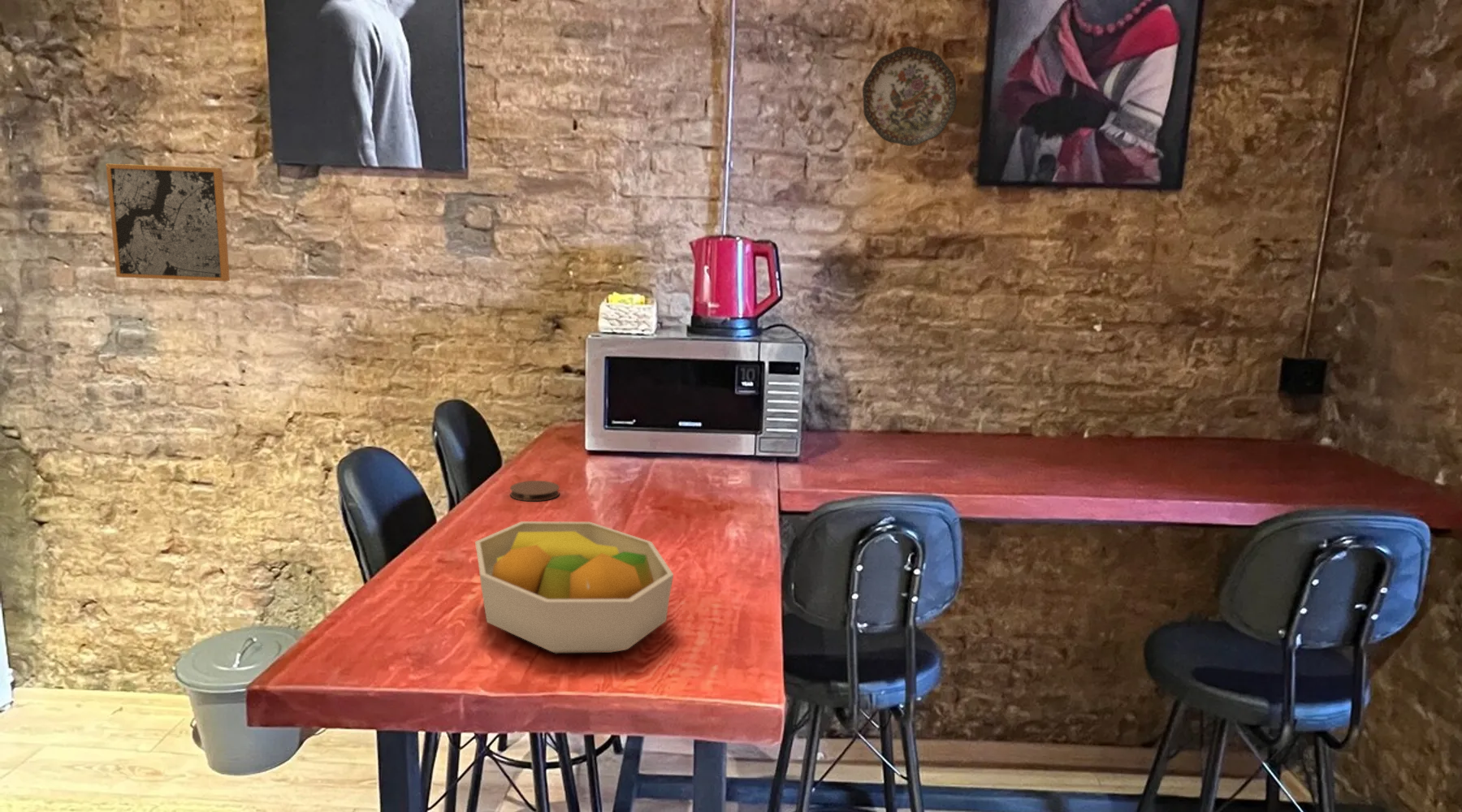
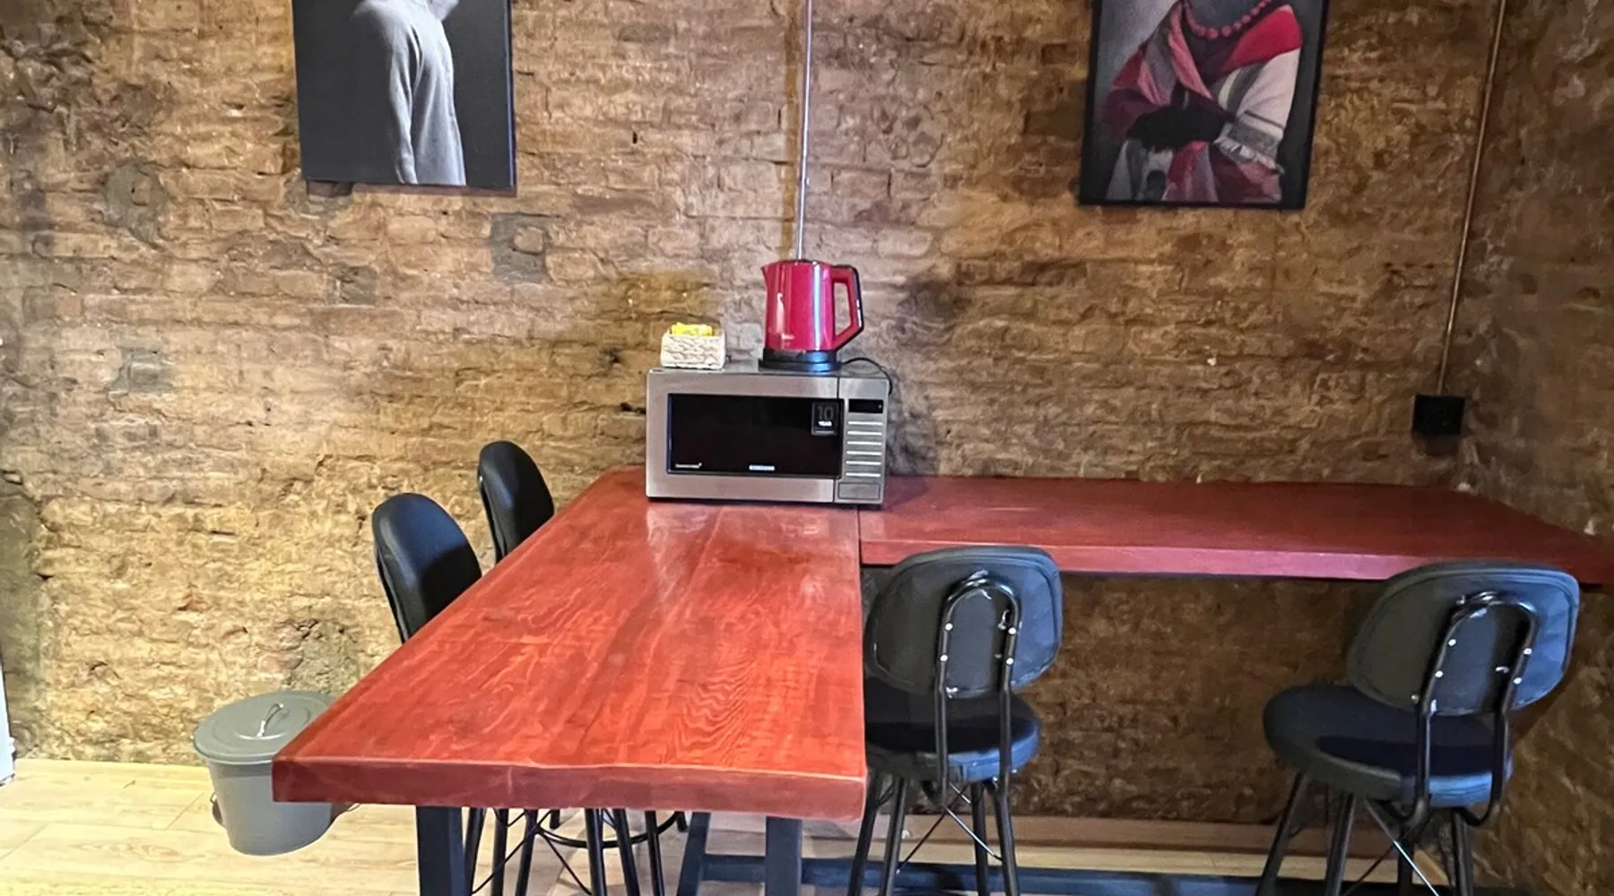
- decorative plate [862,45,958,147]
- wall art [105,163,231,283]
- fruit bowl [474,520,674,654]
- coaster [509,480,560,502]
